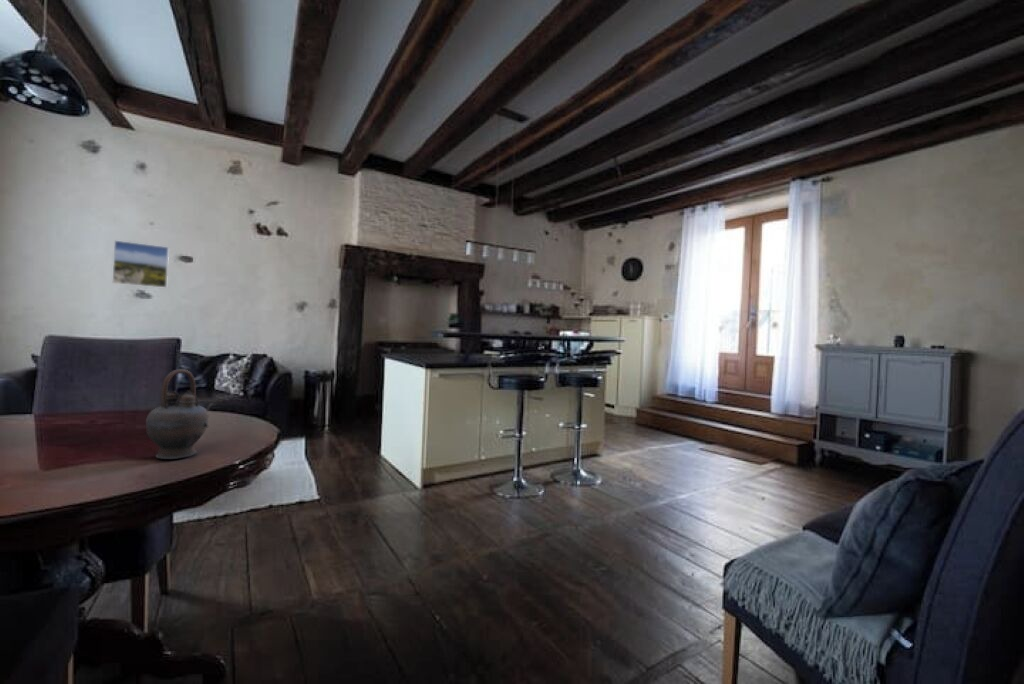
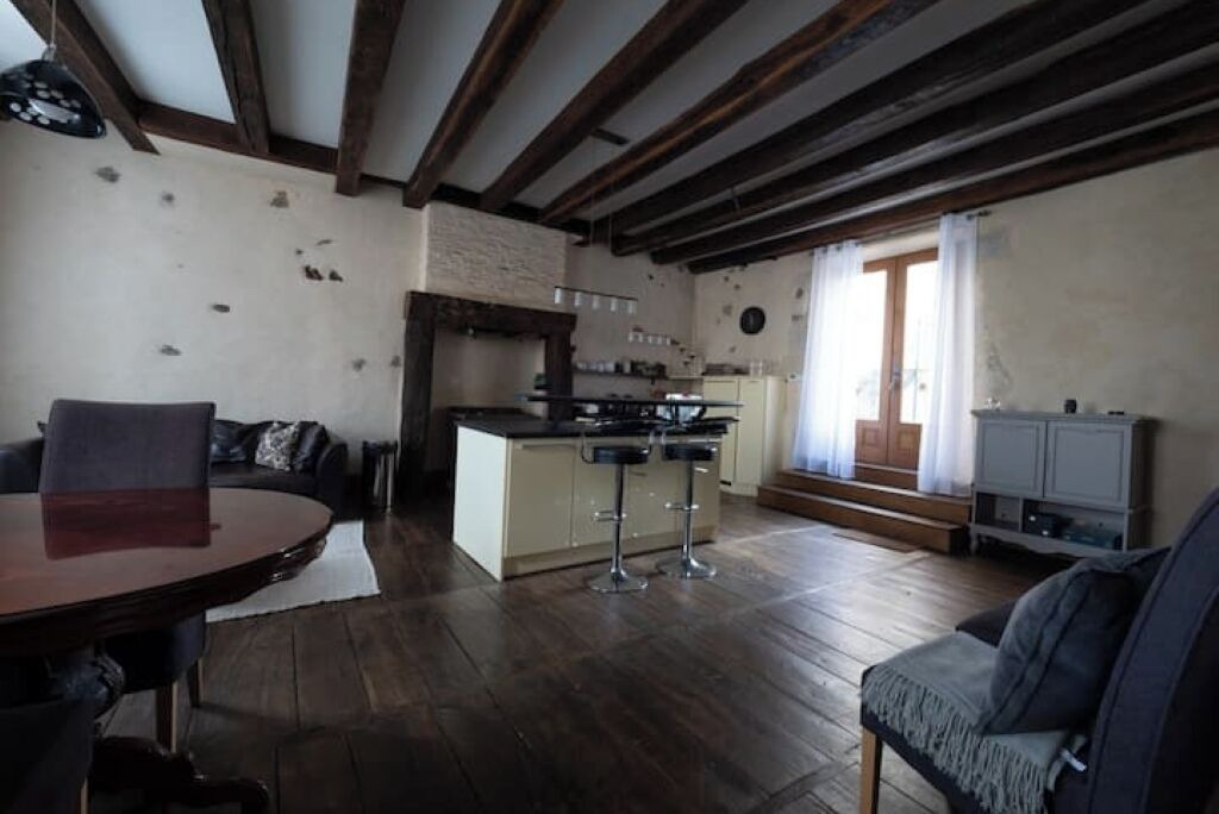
- teapot [145,368,215,460]
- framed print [112,240,170,289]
